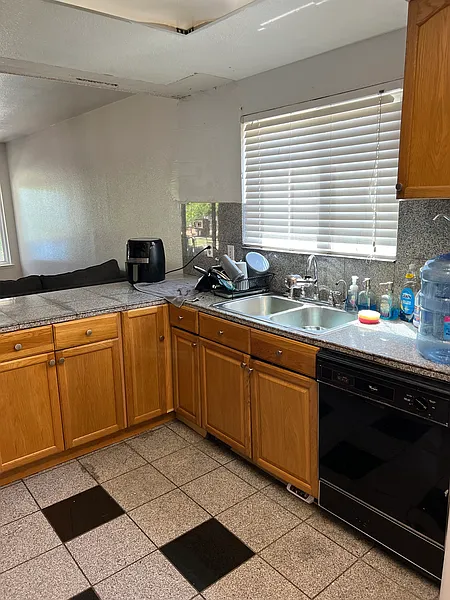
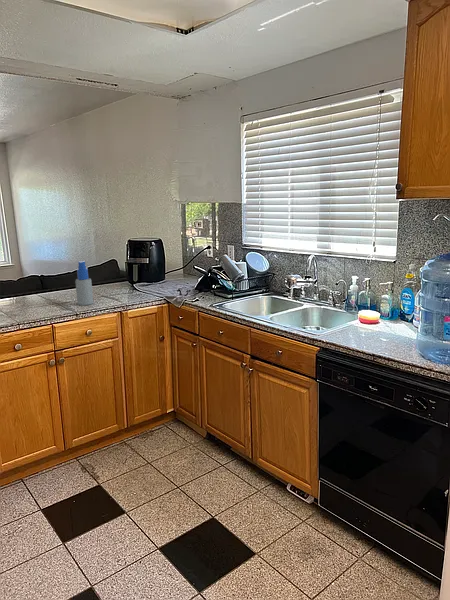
+ spray bottle [74,260,94,306]
